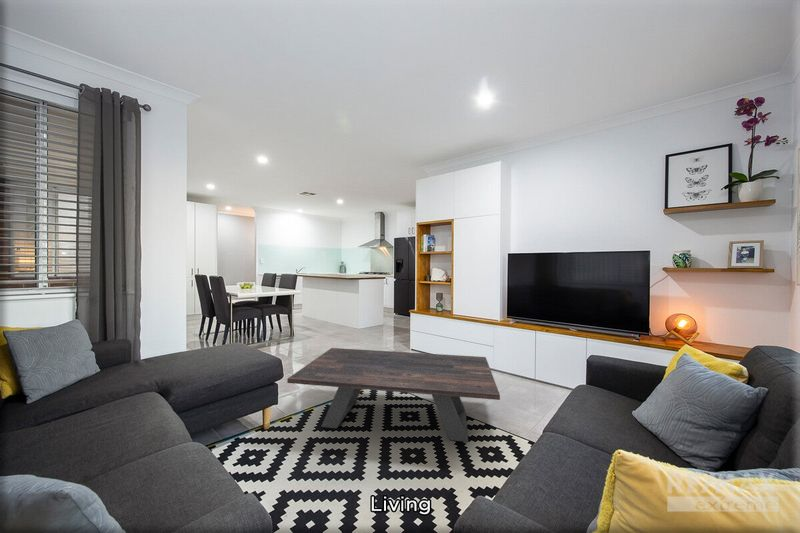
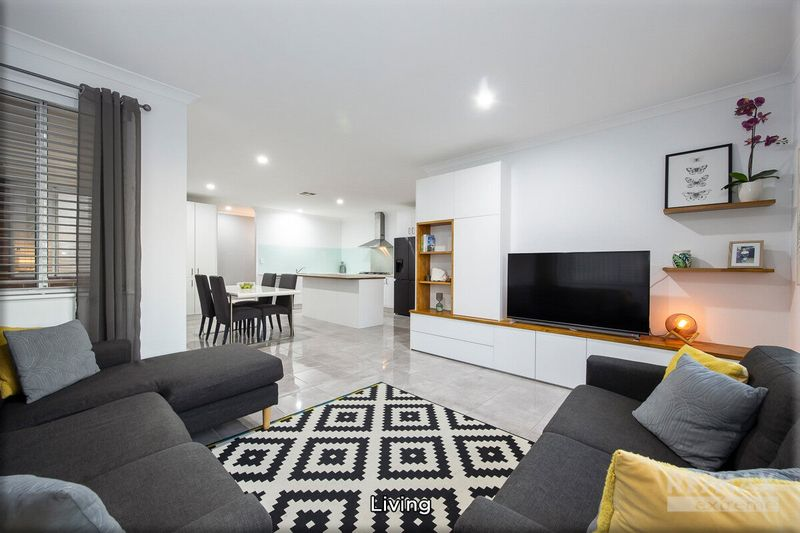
- coffee table [286,347,501,443]
